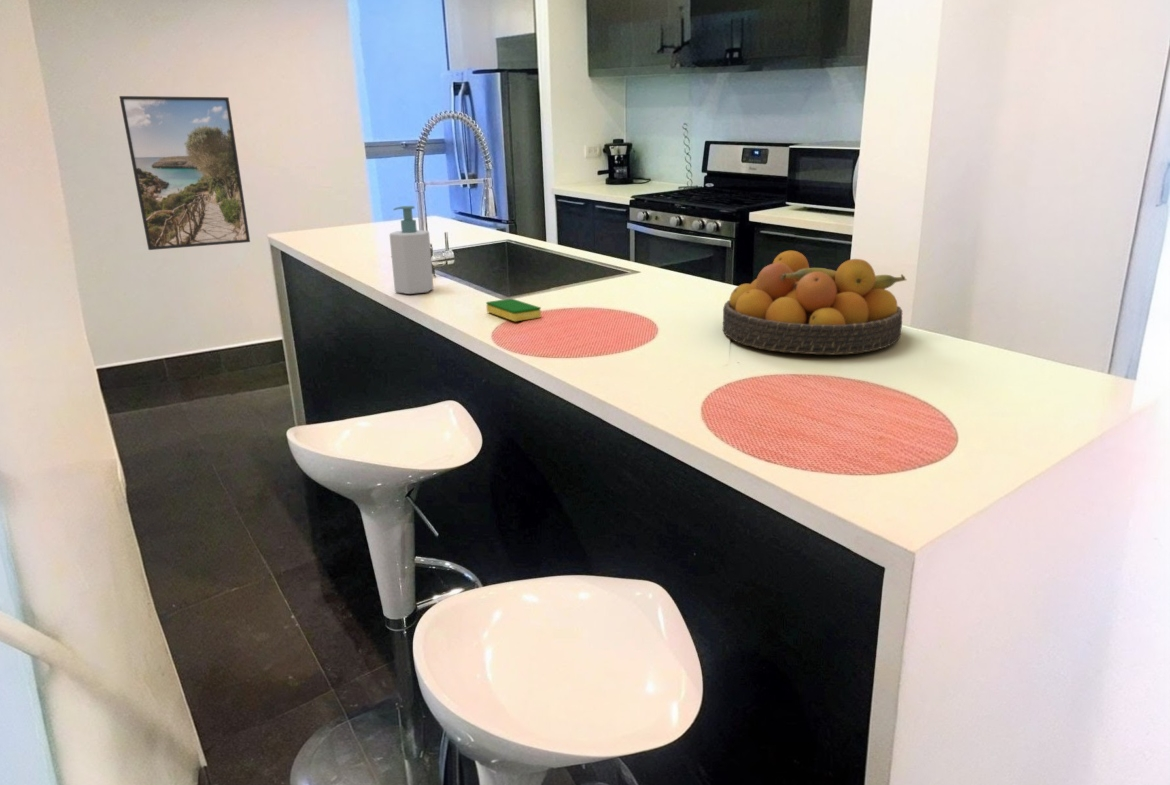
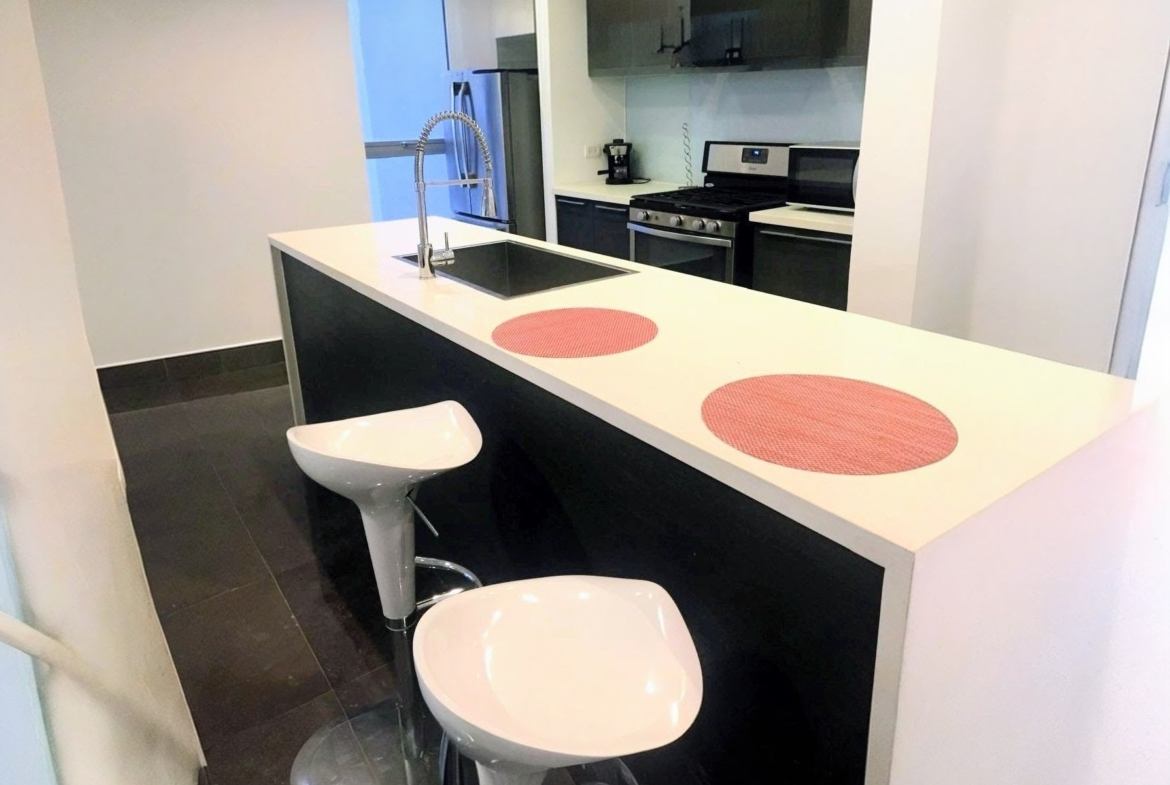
- dish sponge [485,298,542,322]
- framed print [118,95,251,251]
- soap bottle [388,205,434,295]
- fruit bowl [722,250,907,356]
